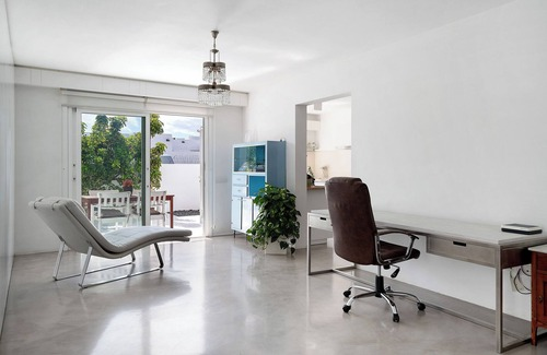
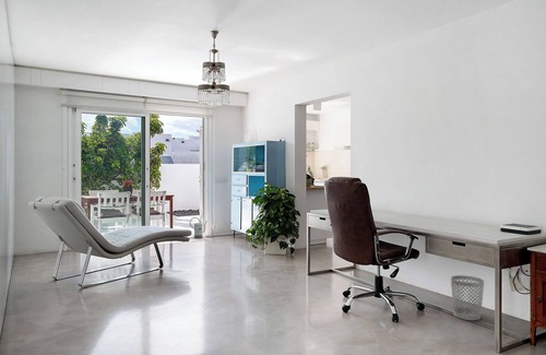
+ watering can [189,216,209,239]
+ wastebasket [450,274,485,321]
